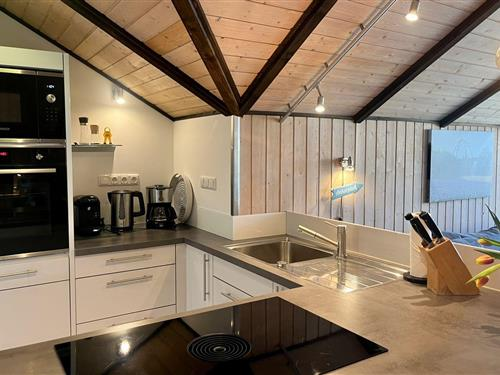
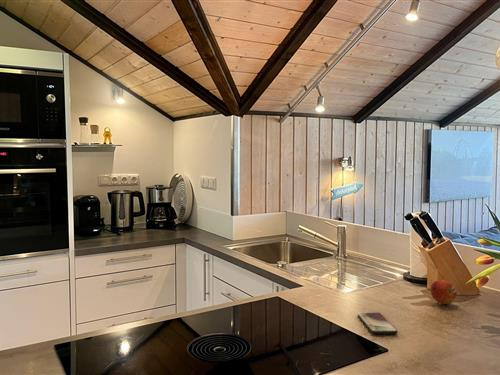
+ fruit [429,279,458,305]
+ smartphone [357,311,399,335]
